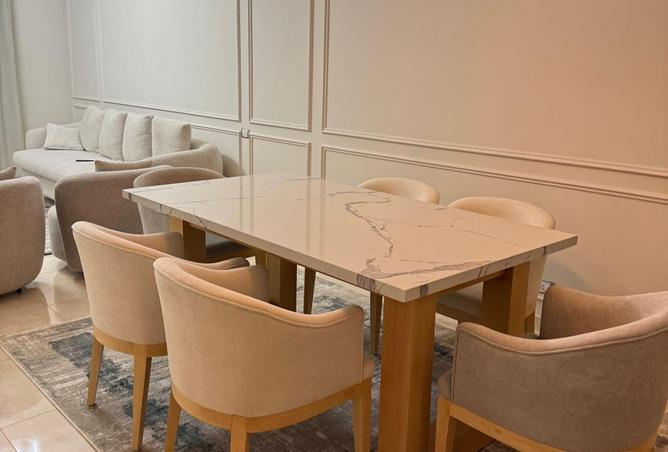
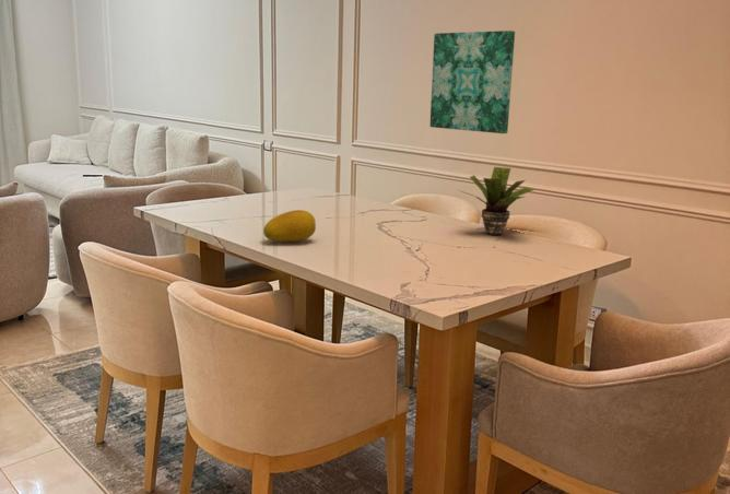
+ potted plant [458,166,535,236]
+ wall art [429,30,516,134]
+ fruit [262,209,317,243]
